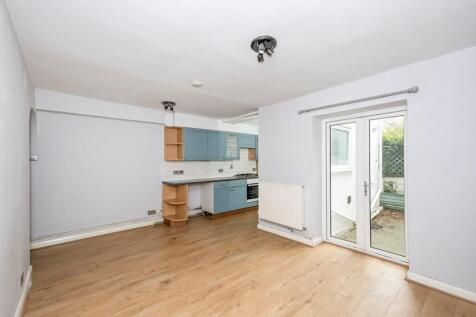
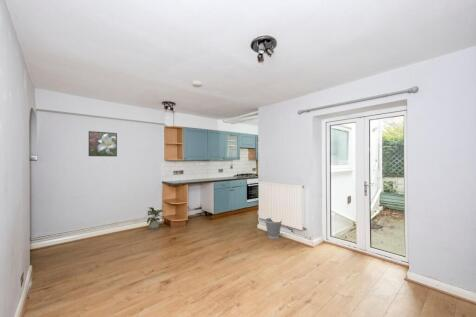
+ house plant [144,206,164,231]
+ wastebasket [264,217,283,239]
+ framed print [88,130,118,157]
